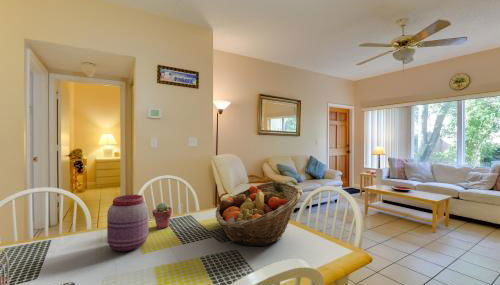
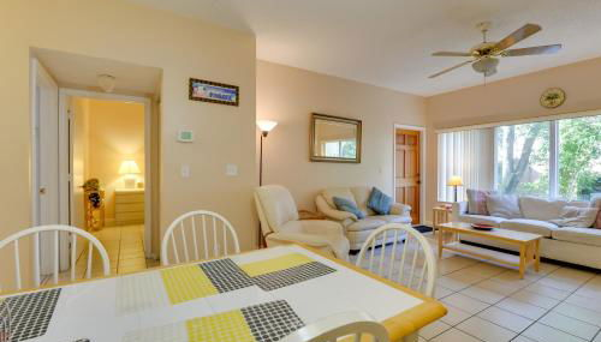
- jar [106,194,149,253]
- potted succulent [151,201,173,230]
- fruit basket [215,181,304,247]
